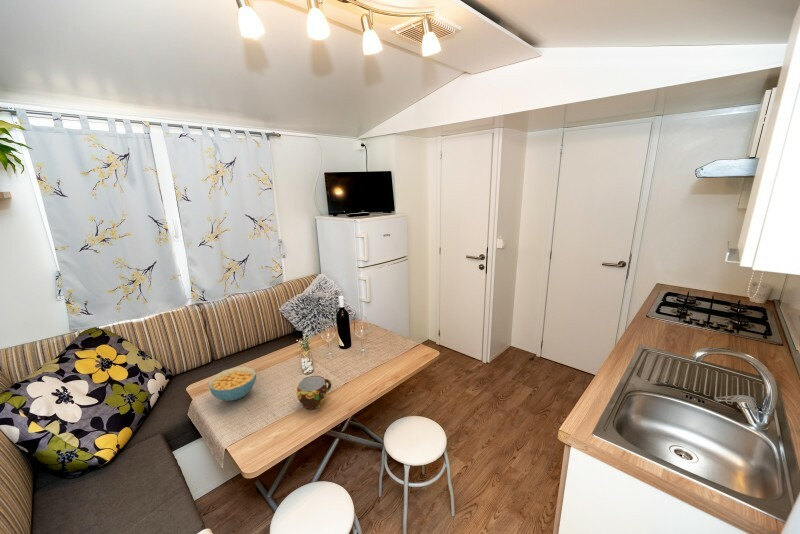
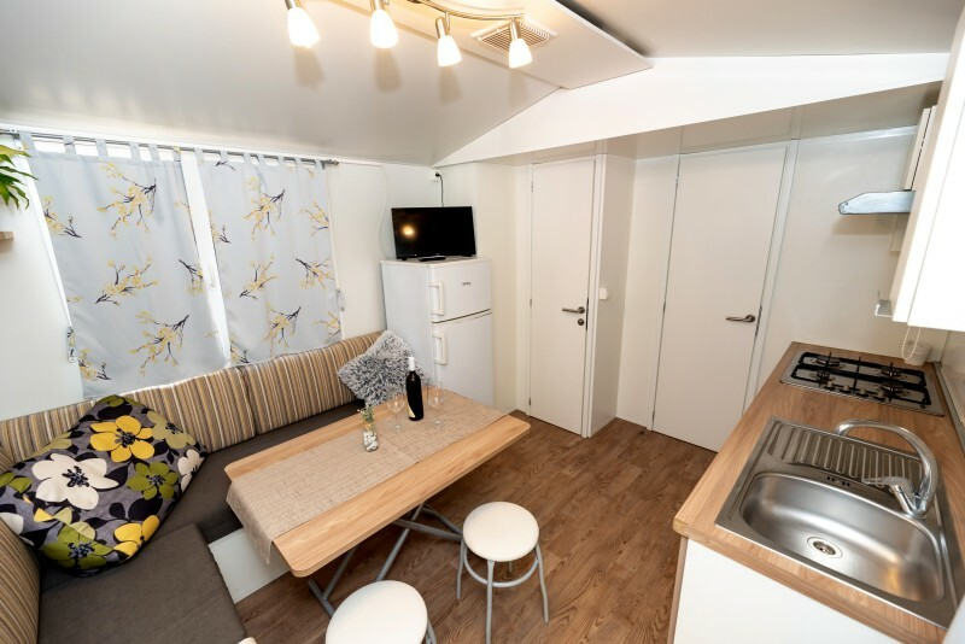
- cereal bowl [207,366,257,402]
- cup [296,375,332,411]
